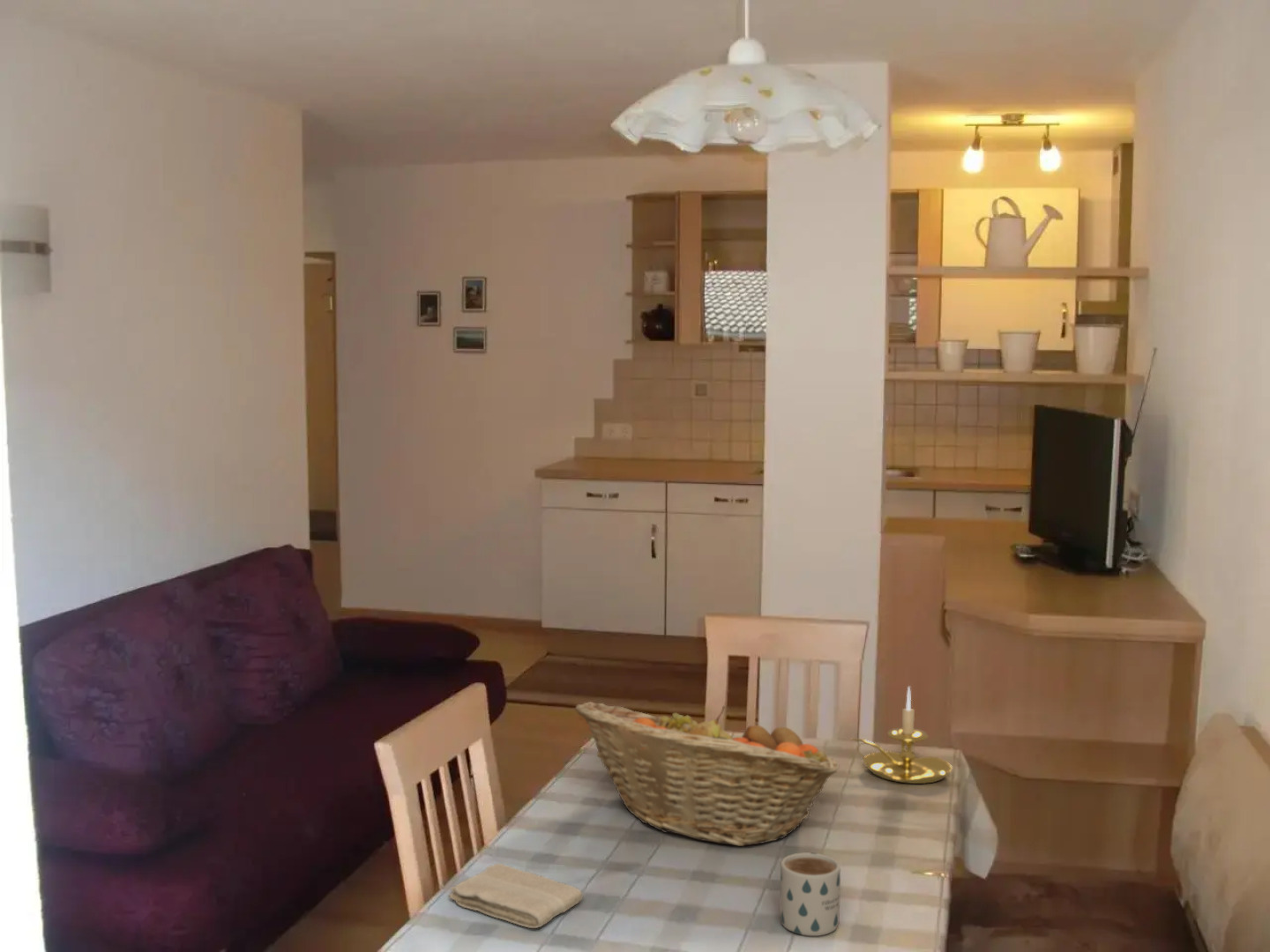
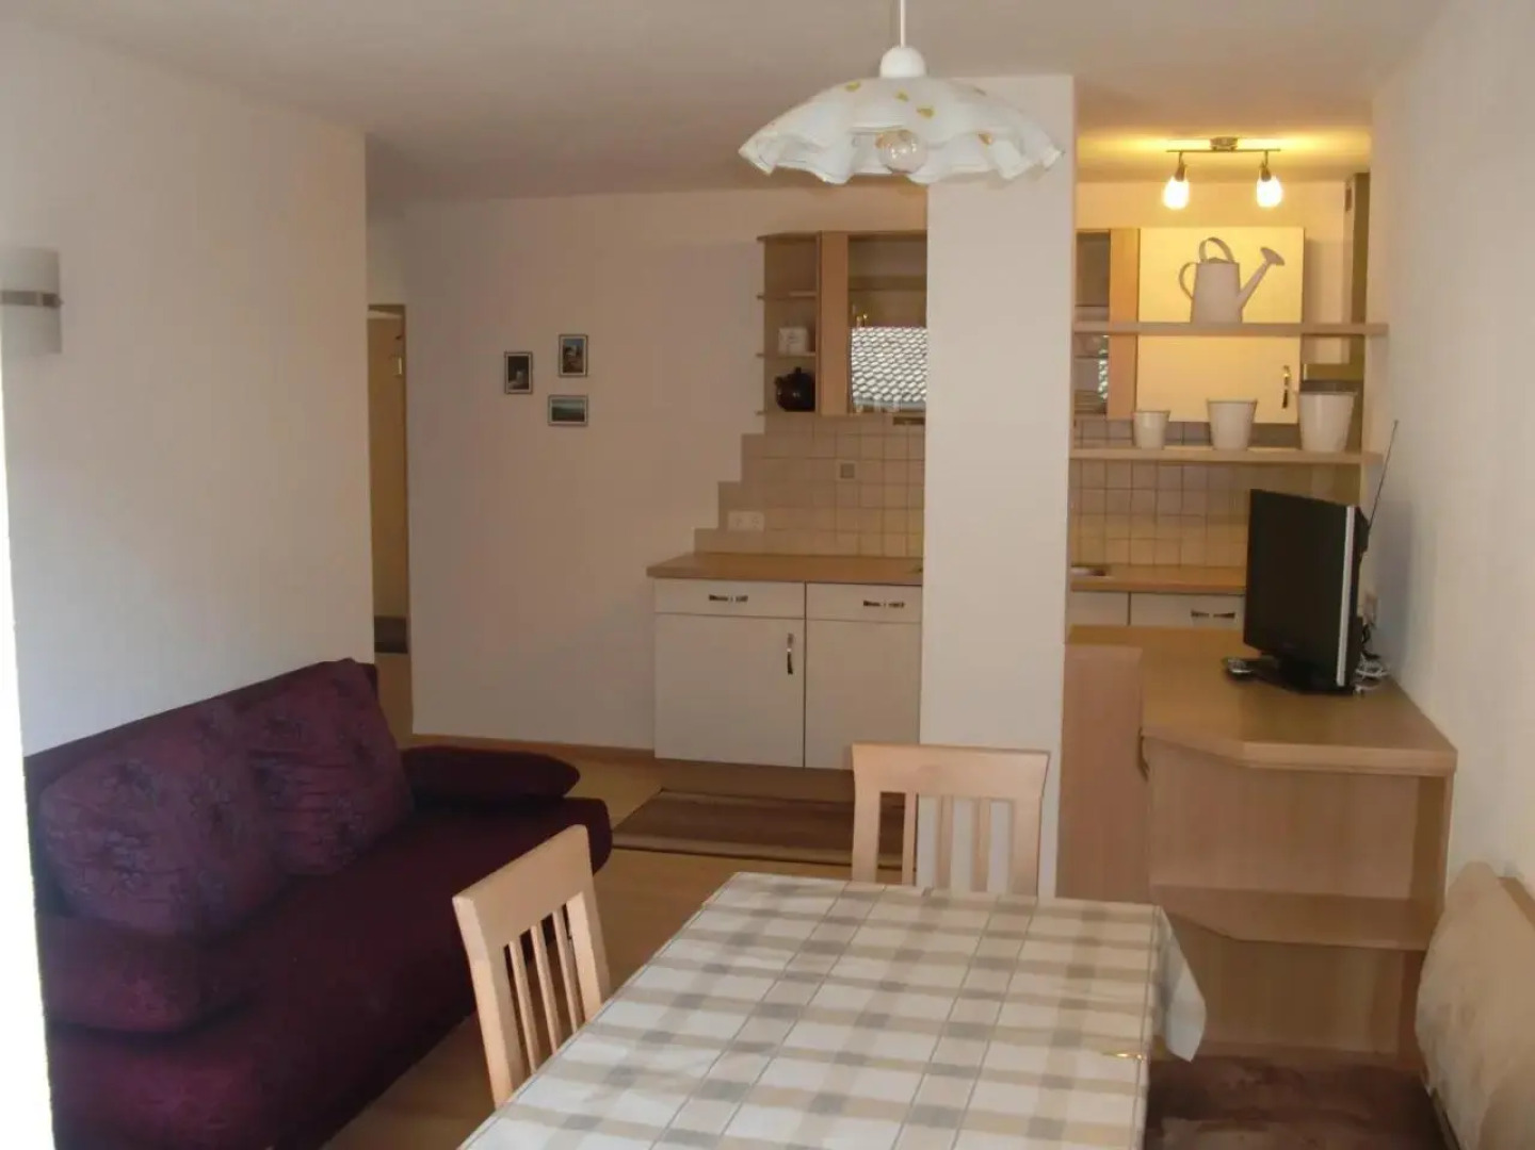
- fruit basket [574,701,840,847]
- candle holder [849,686,953,785]
- washcloth [448,863,584,929]
- mug [780,852,841,937]
